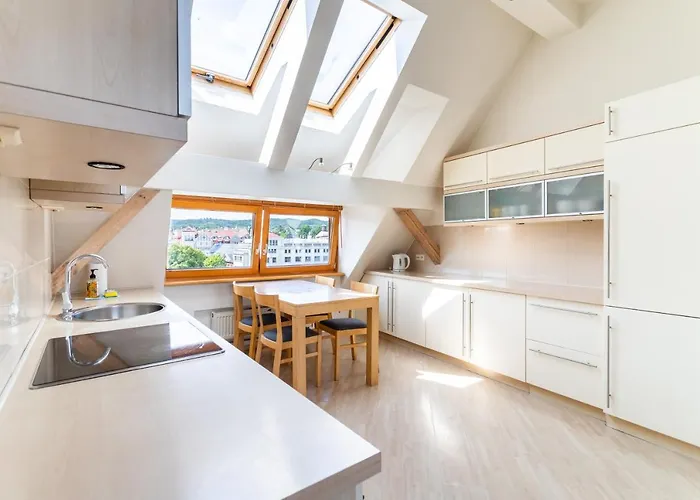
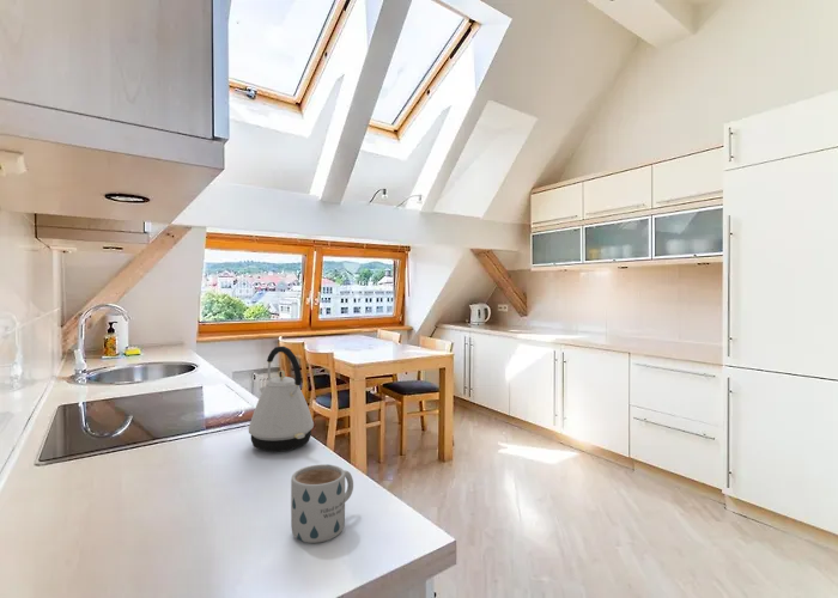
+ kettle [248,344,315,452]
+ mug [290,463,354,544]
